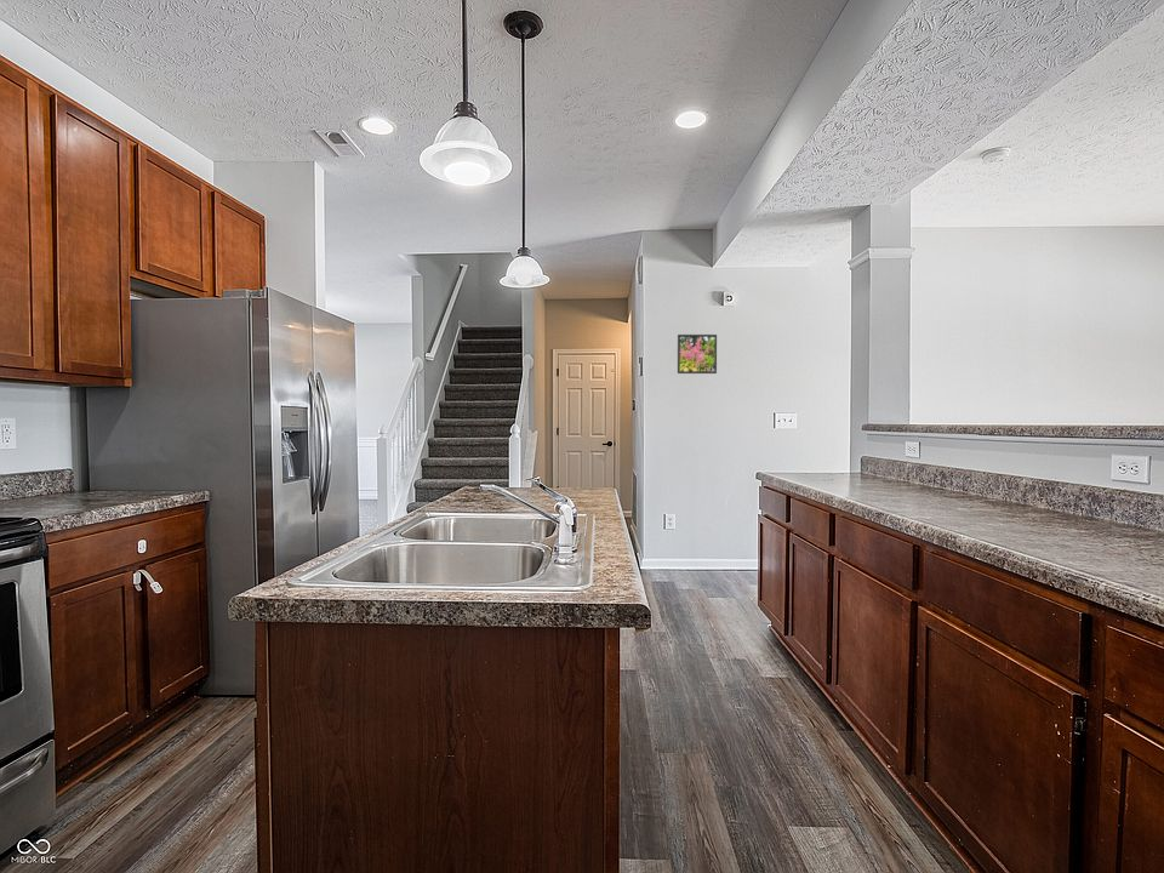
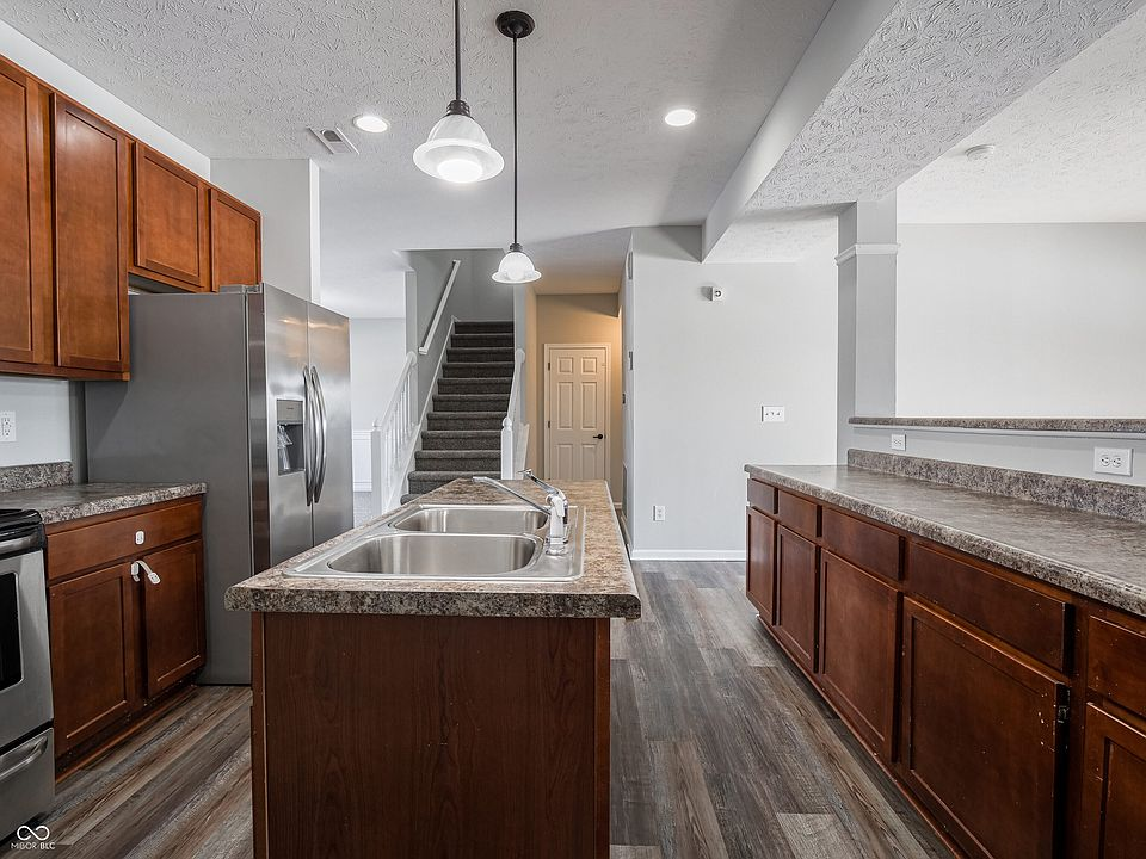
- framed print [677,333,718,375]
